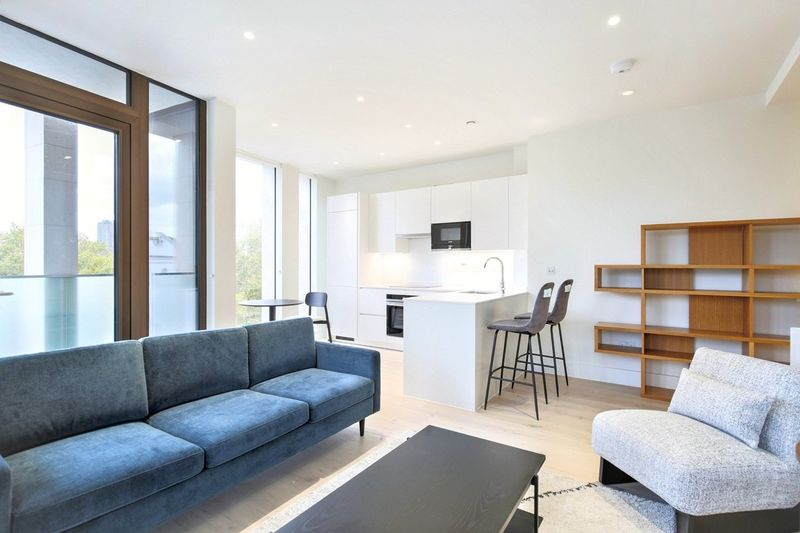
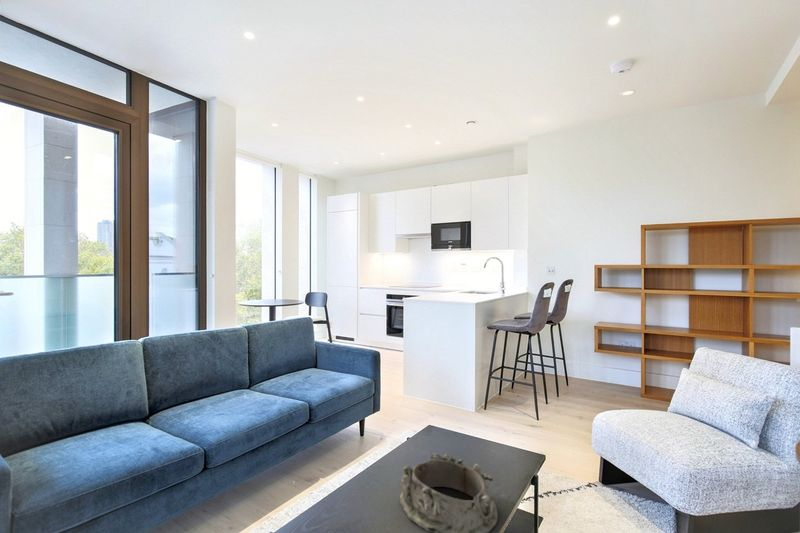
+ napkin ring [399,452,499,533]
